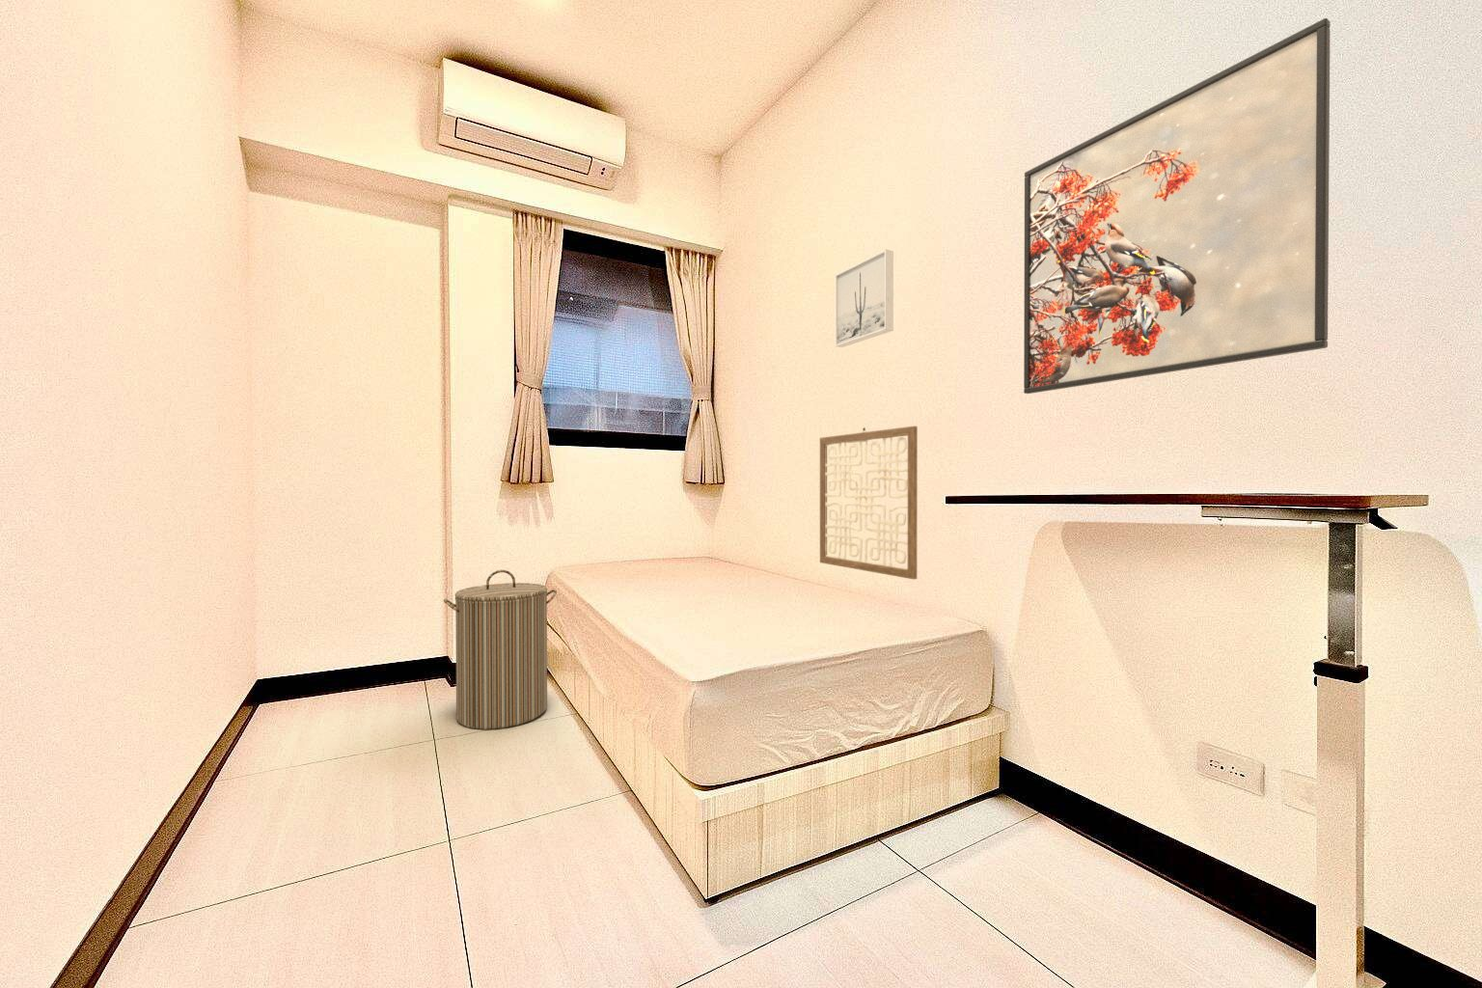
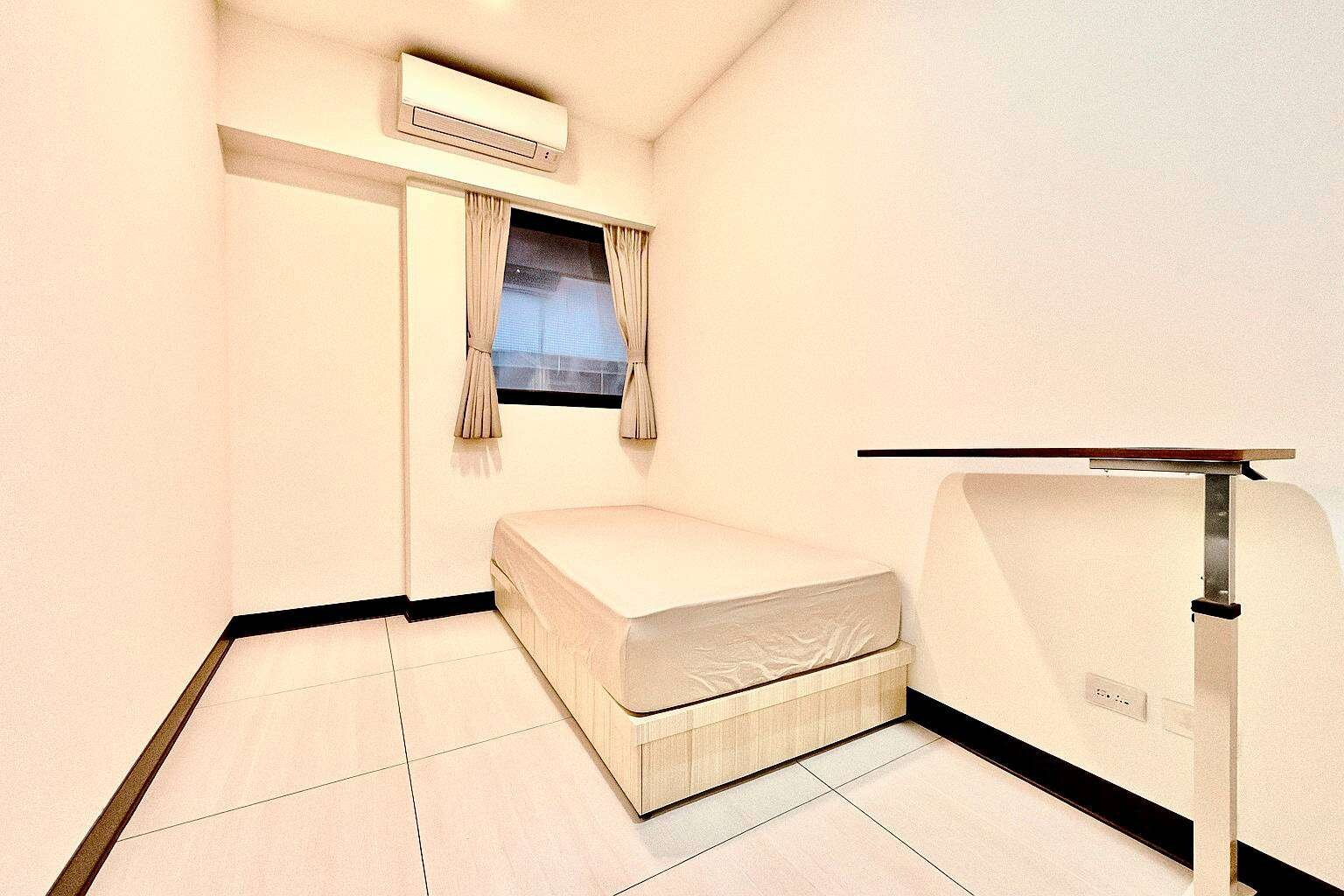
- wall art [835,249,894,348]
- wall art [819,426,919,580]
- laundry hamper [443,569,558,730]
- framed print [1023,18,1332,395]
